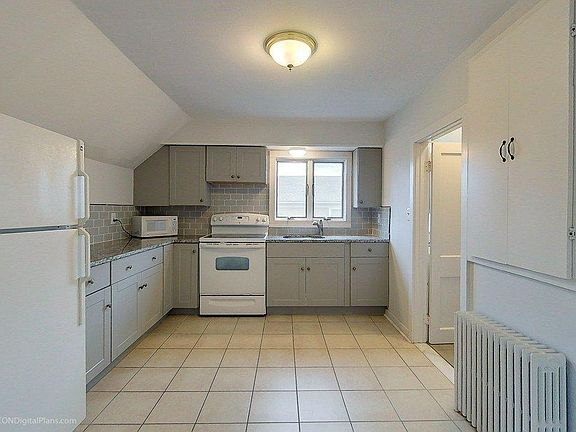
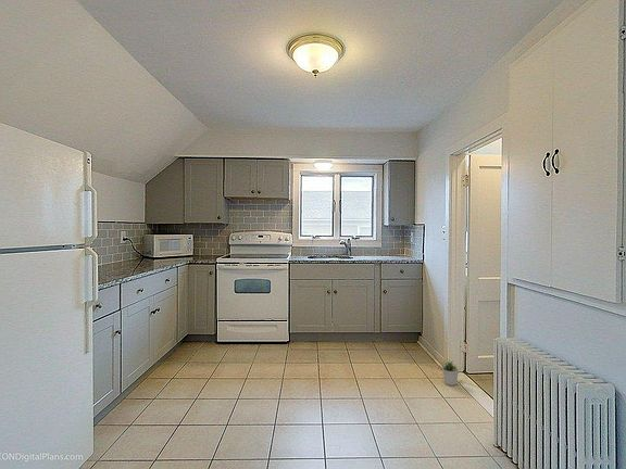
+ potted plant [439,359,460,386]
